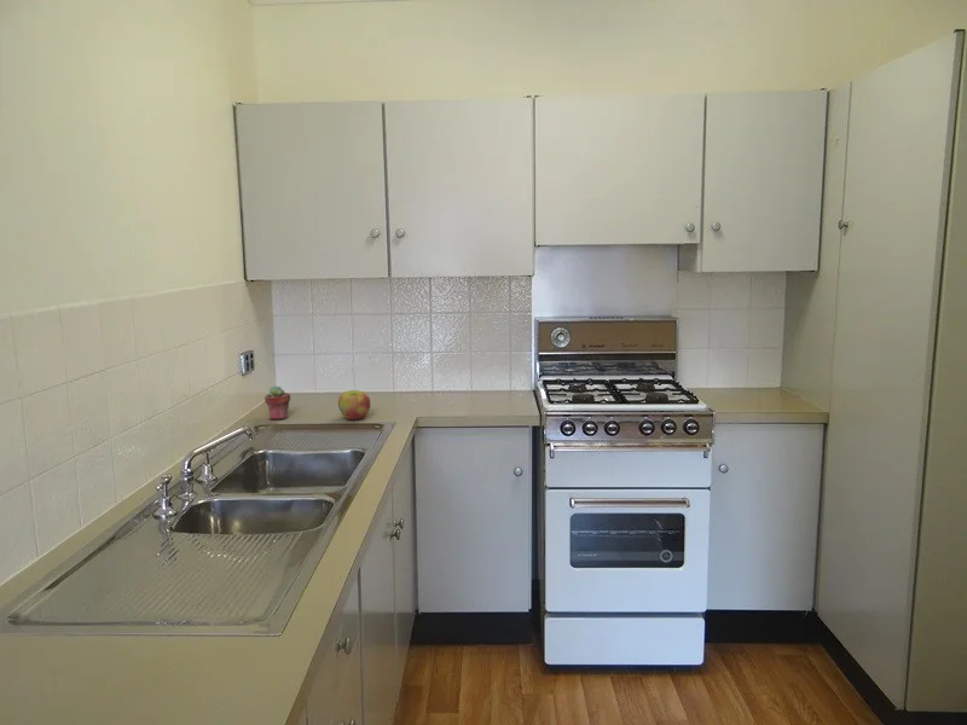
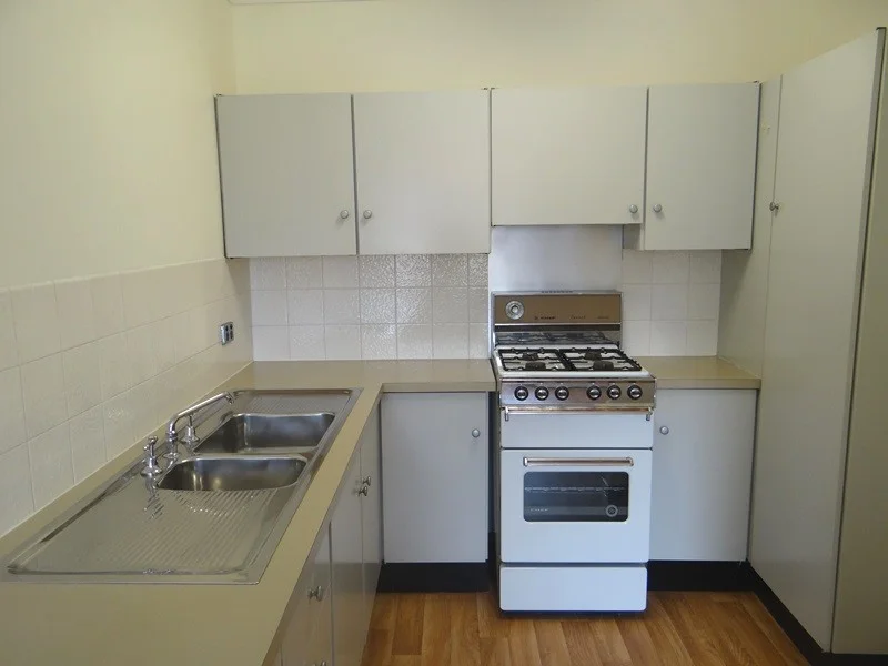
- potted succulent [264,385,291,420]
- apple [337,389,371,420]
